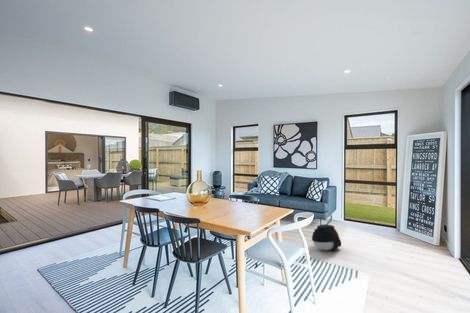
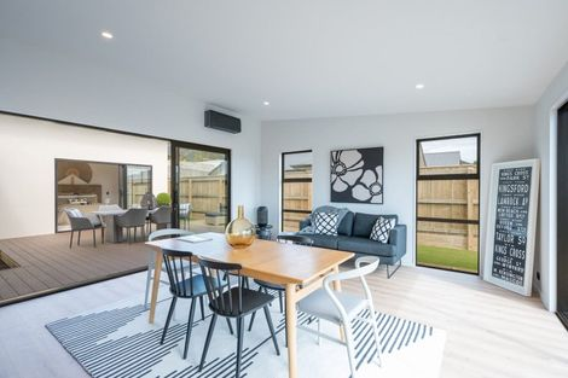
- helmet [311,224,342,251]
